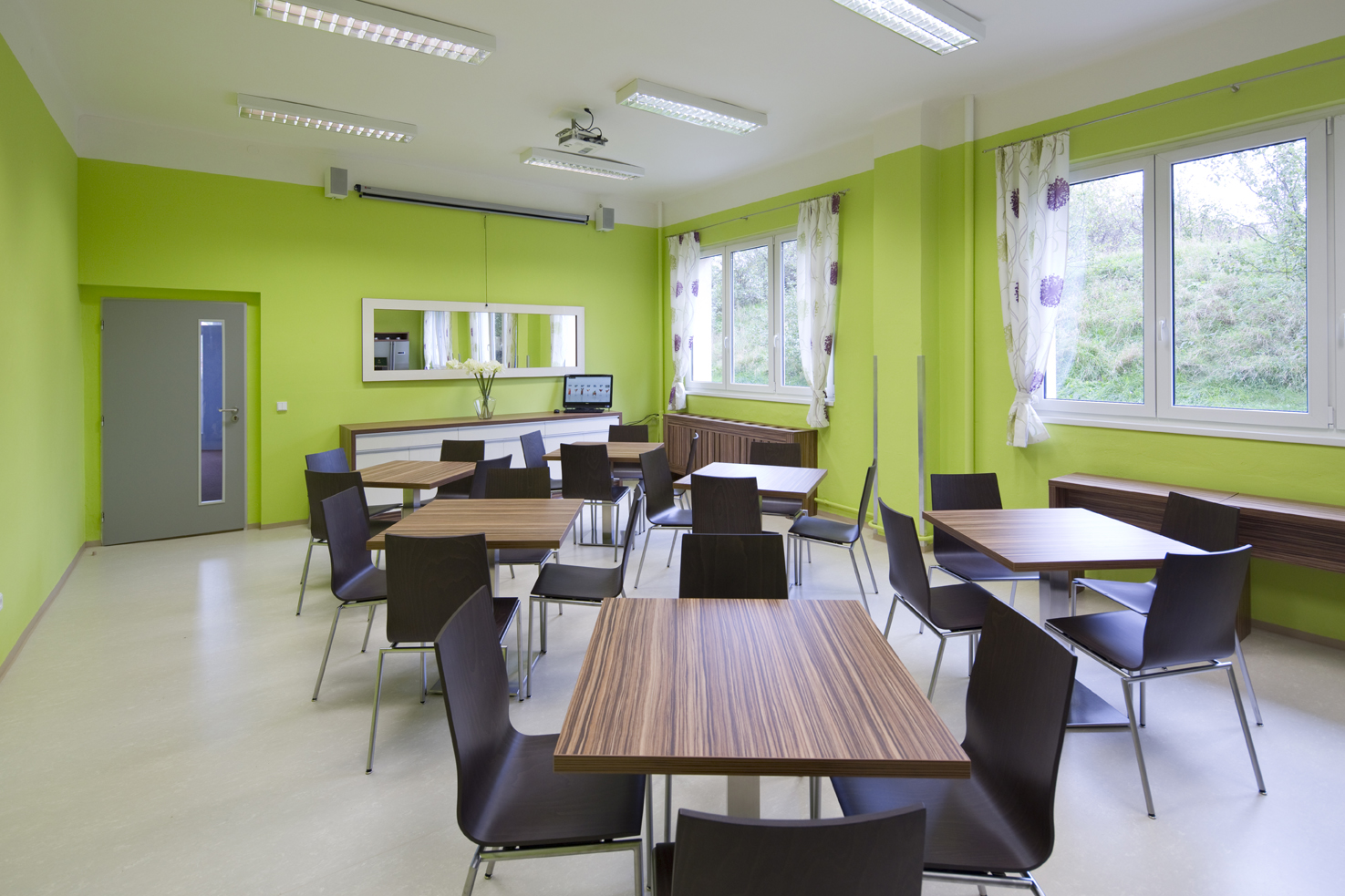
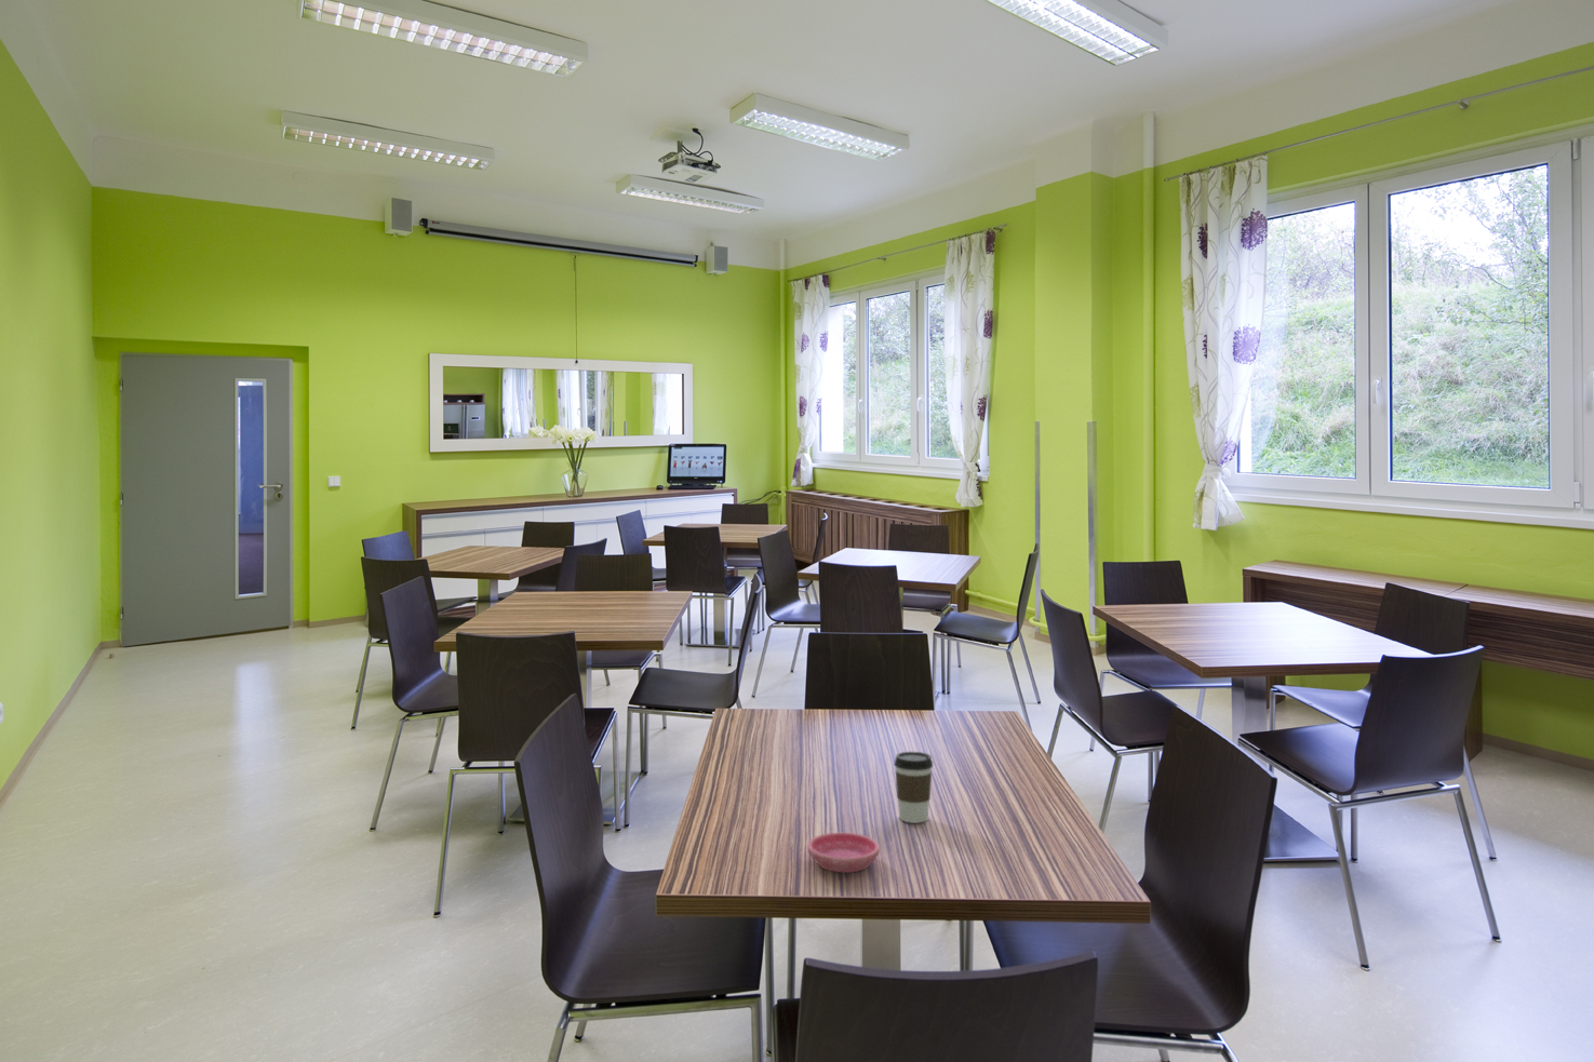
+ coffee cup [892,750,934,824]
+ saucer [806,832,881,872]
